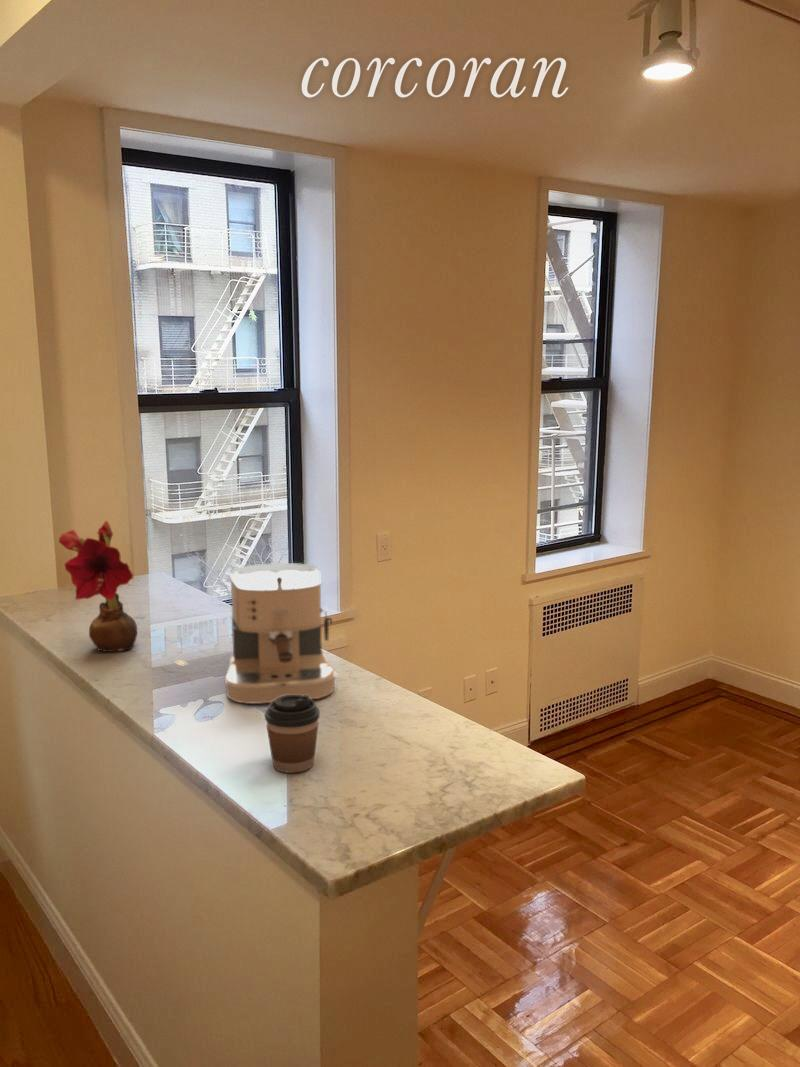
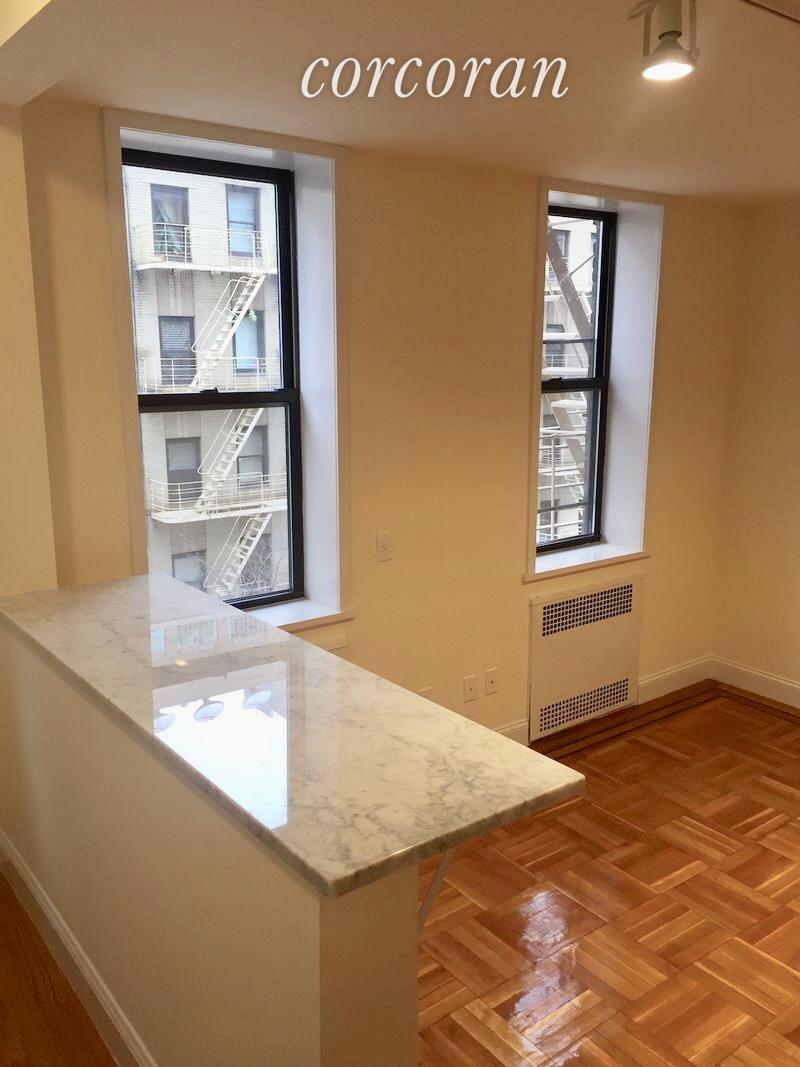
- coffee cup [264,695,321,774]
- flower [58,519,138,652]
- coffee maker [223,562,338,704]
